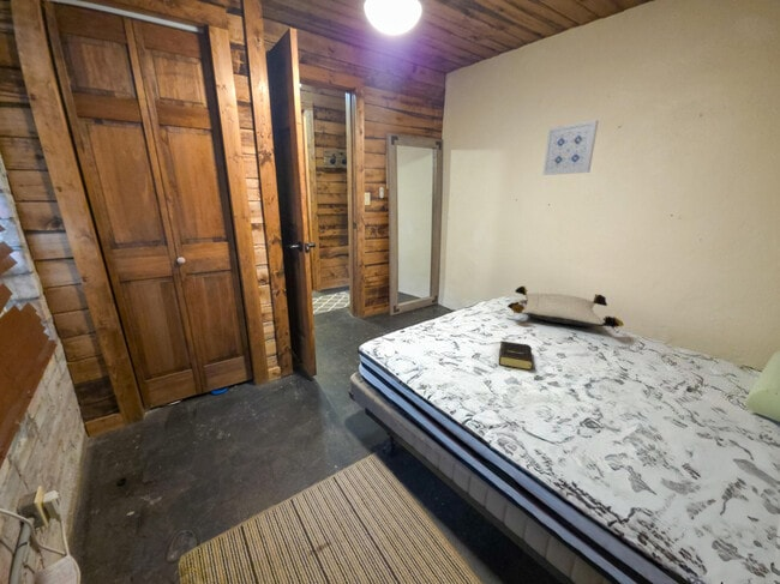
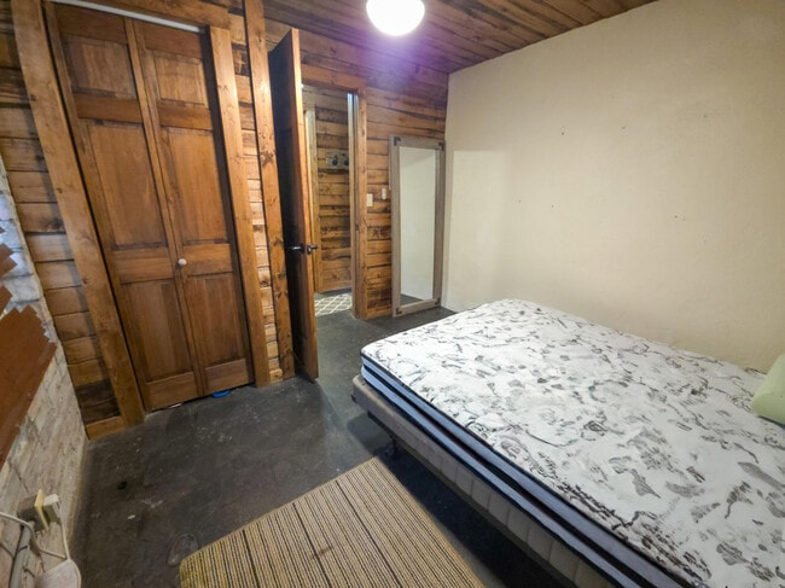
- wall art [541,119,599,176]
- book [498,339,534,371]
- pillow [506,284,625,330]
